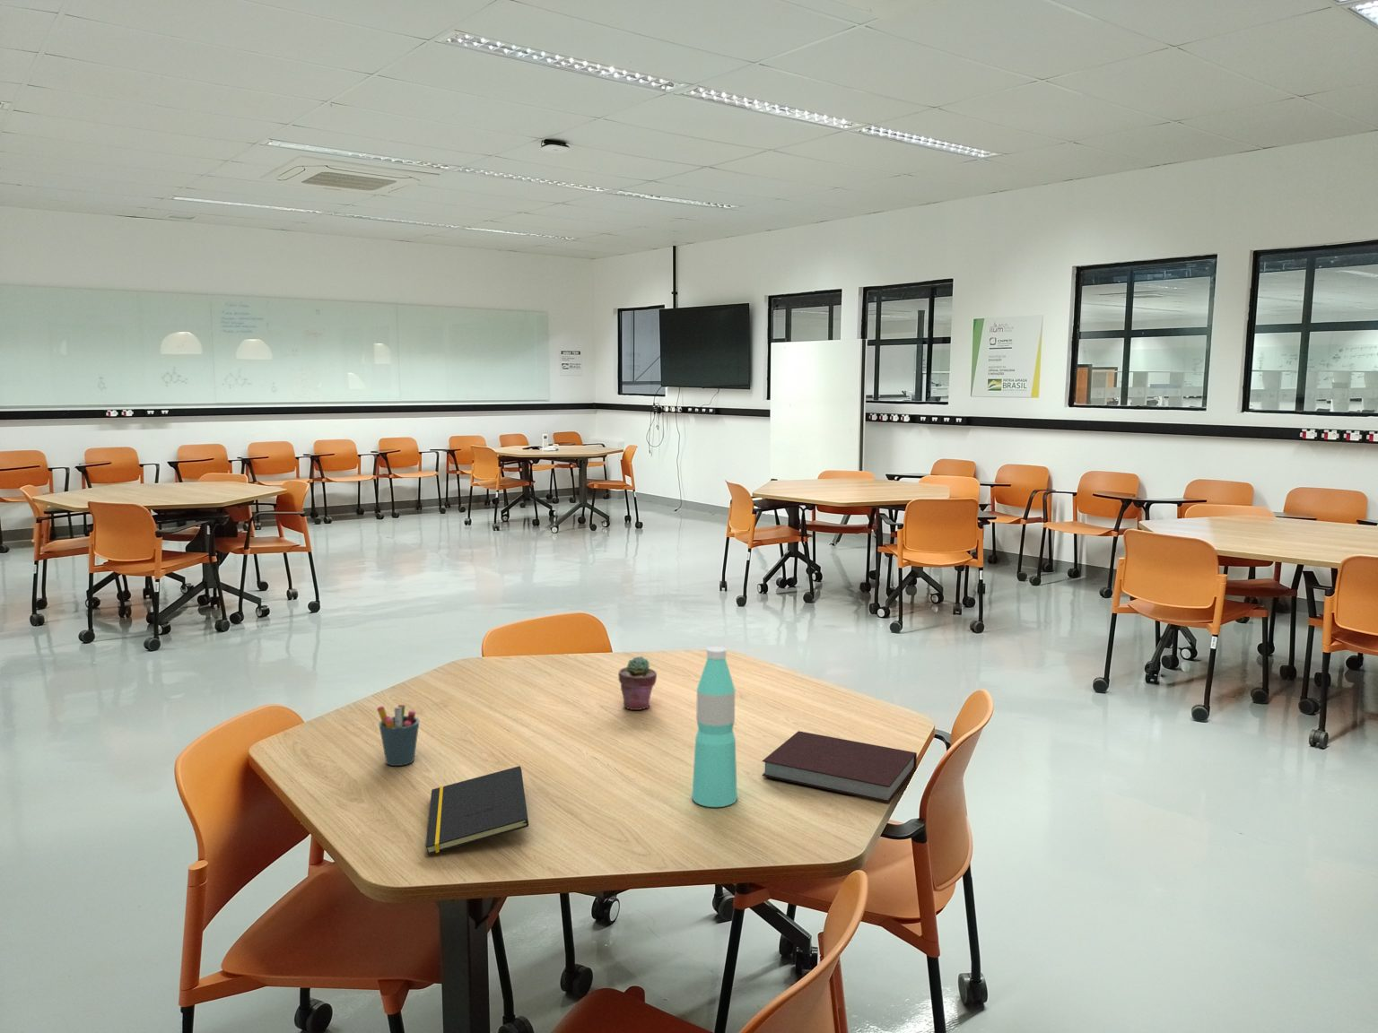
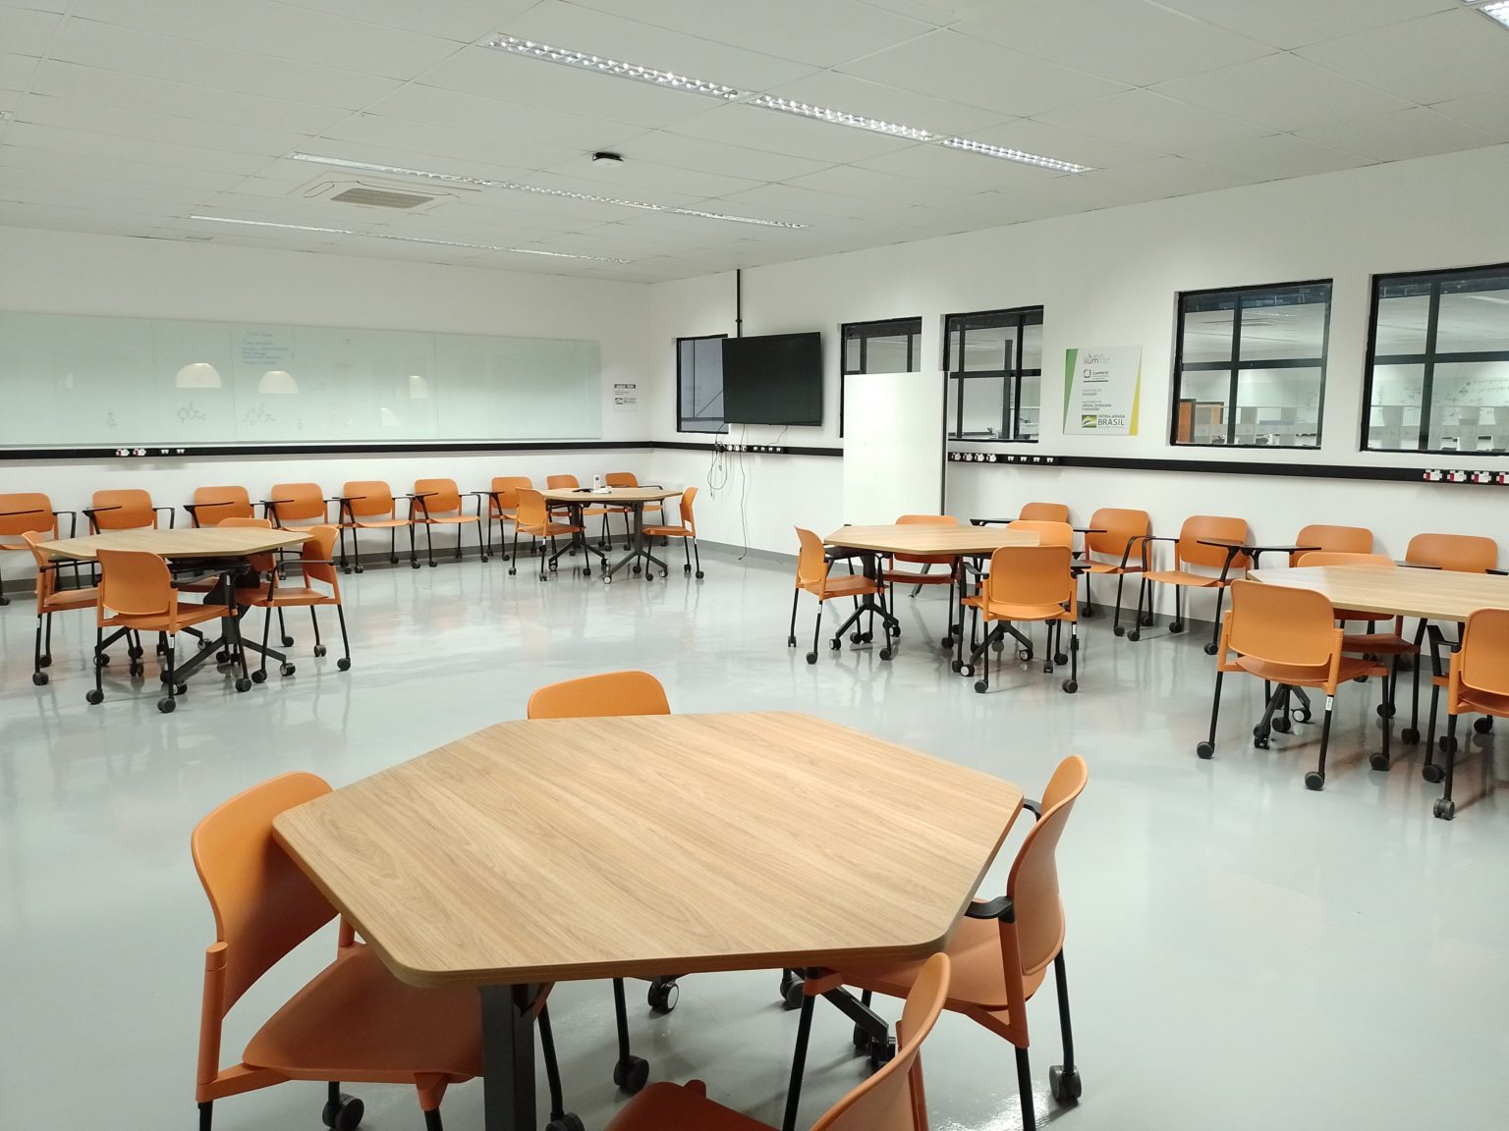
- notepad [425,765,529,855]
- notebook [761,730,918,803]
- potted succulent [617,655,658,711]
- water bottle [691,646,738,808]
- pen holder [375,704,420,767]
